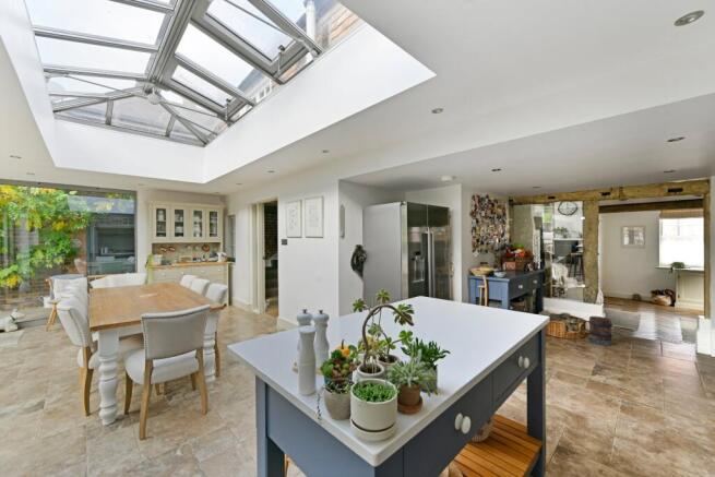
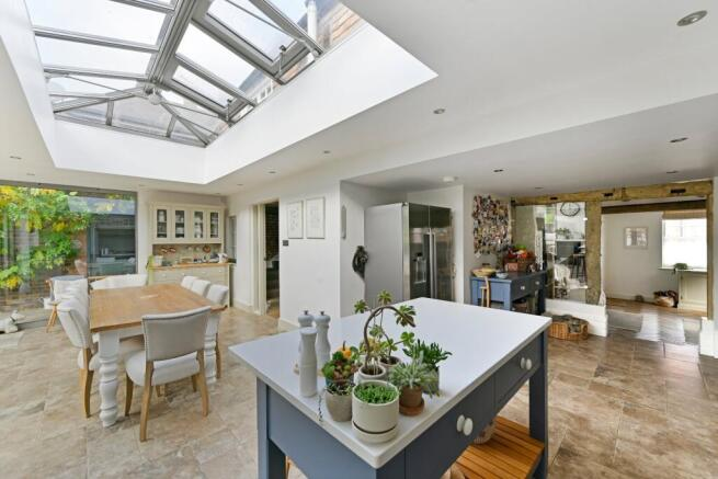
- wooden barrel [582,315,613,347]
